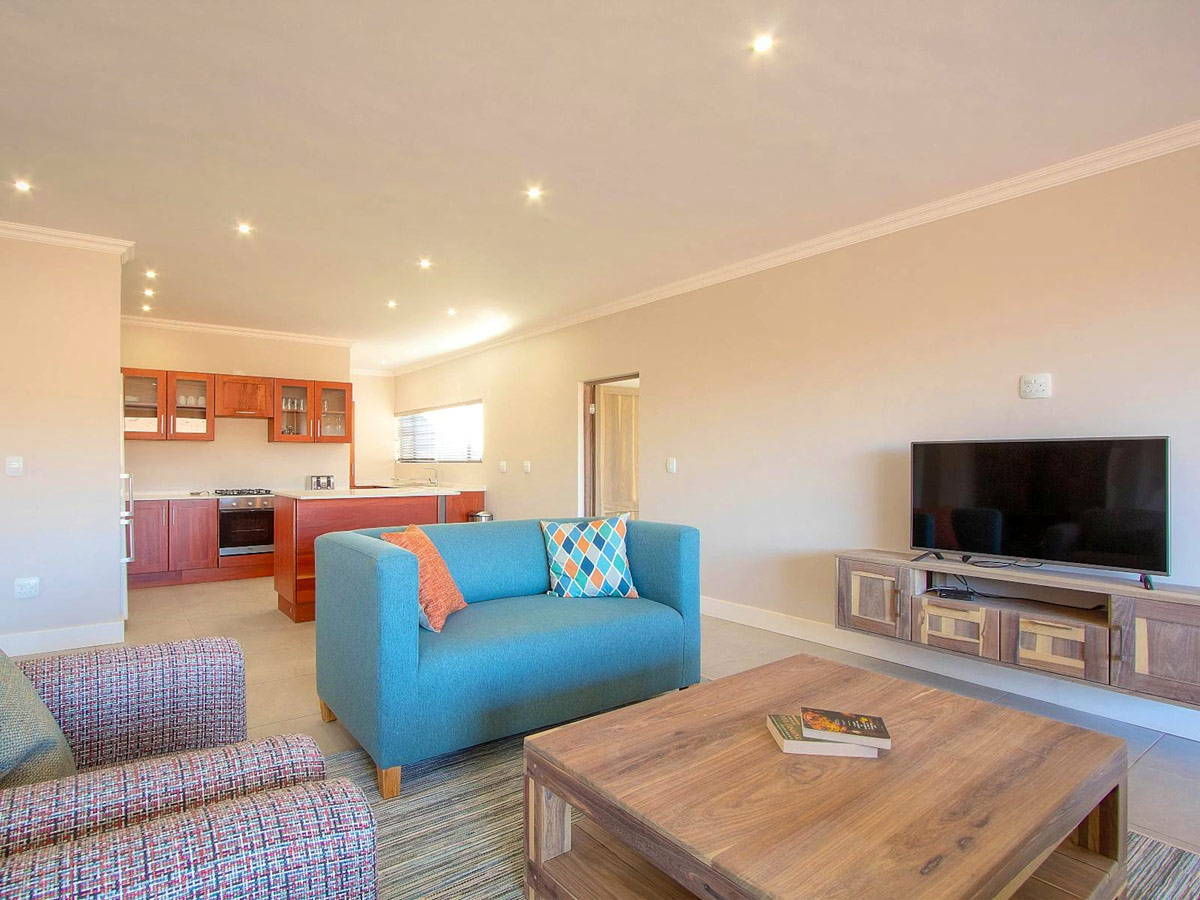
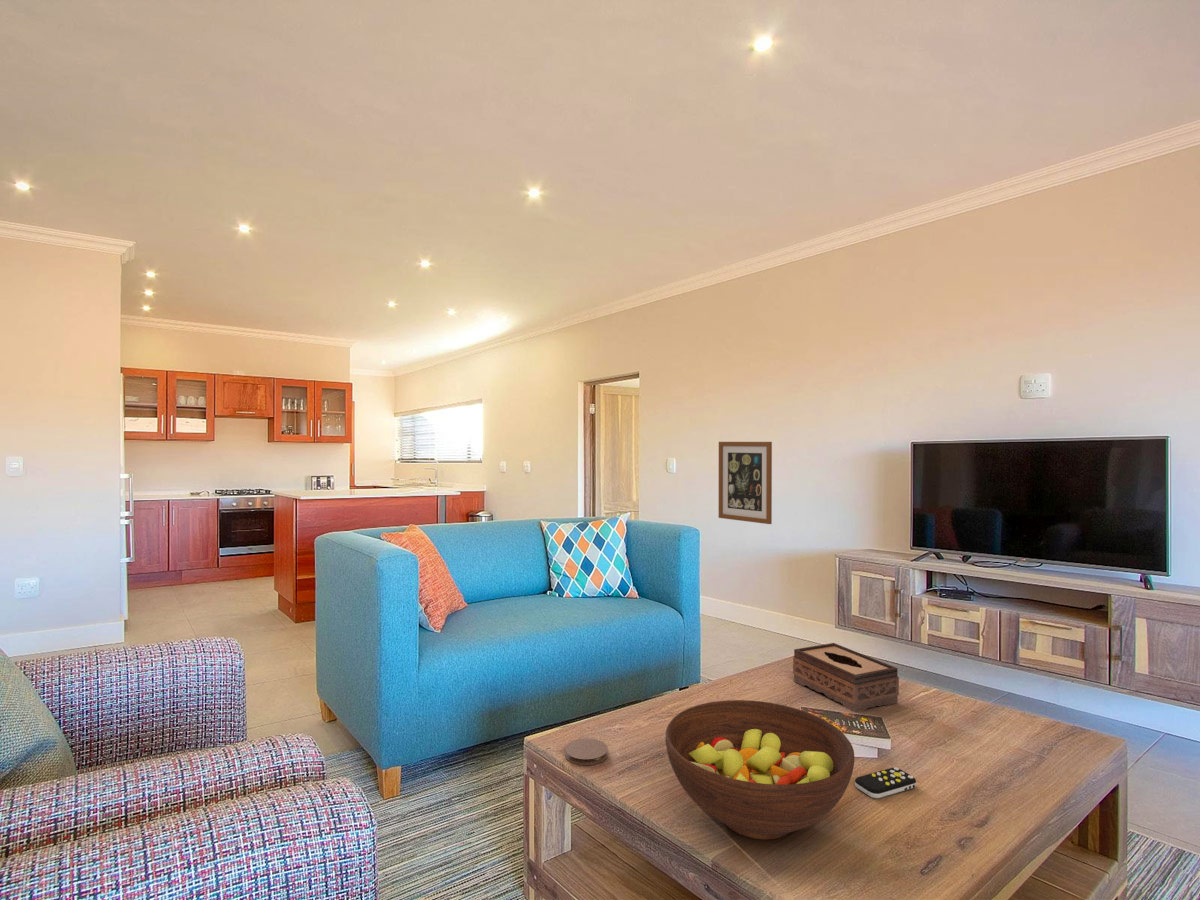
+ wall art [718,441,773,525]
+ tissue box [792,642,900,713]
+ fruit bowl [664,699,855,841]
+ coaster [564,738,609,766]
+ remote control [854,766,917,799]
